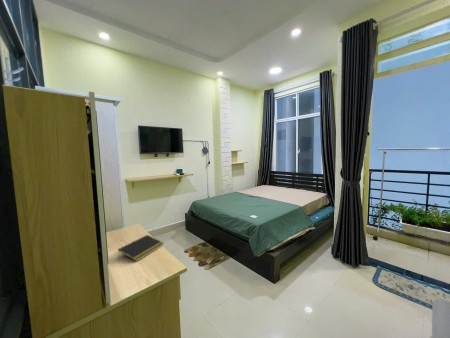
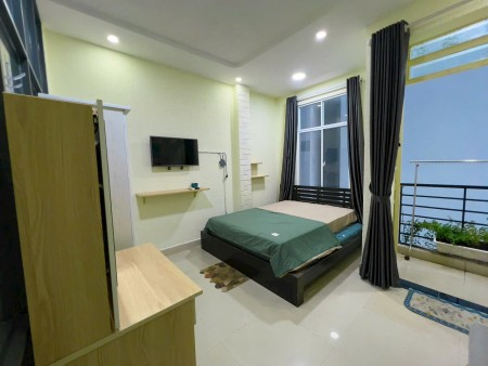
- notepad [117,234,165,262]
